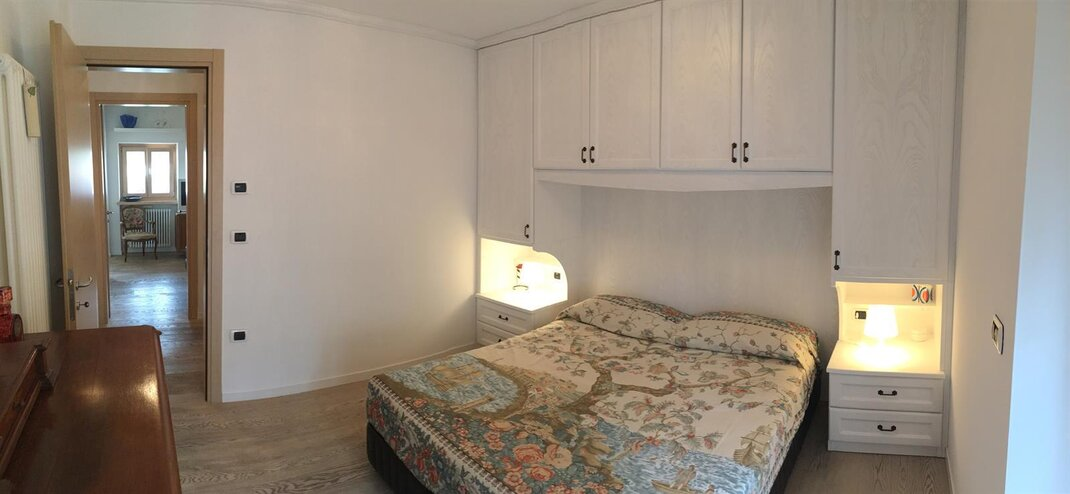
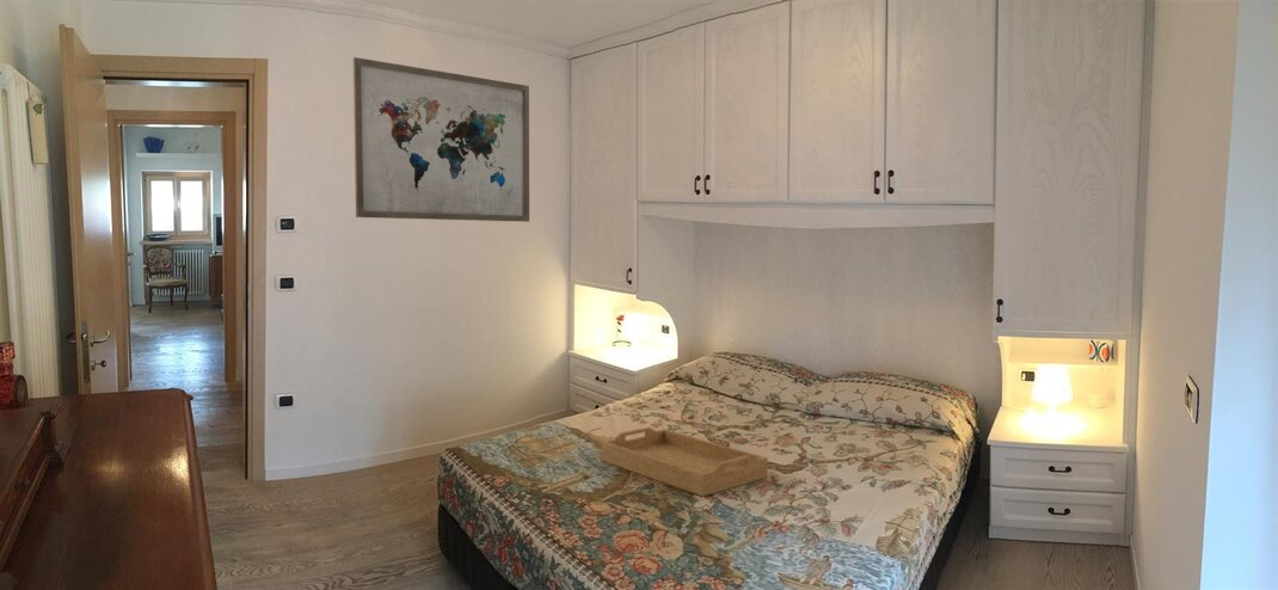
+ wall art [352,56,530,223]
+ serving tray [600,426,769,498]
